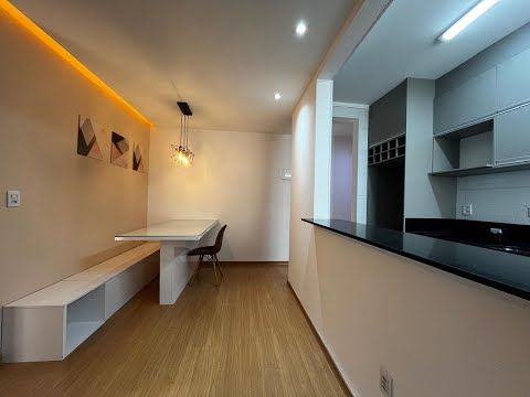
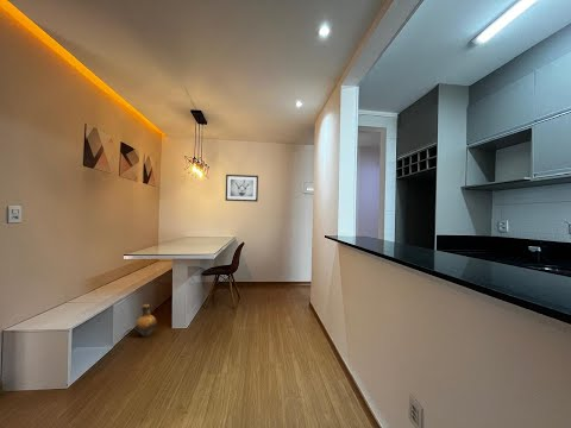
+ wall art [224,174,259,203]
+ ceramic jug [134,303,158,338]
